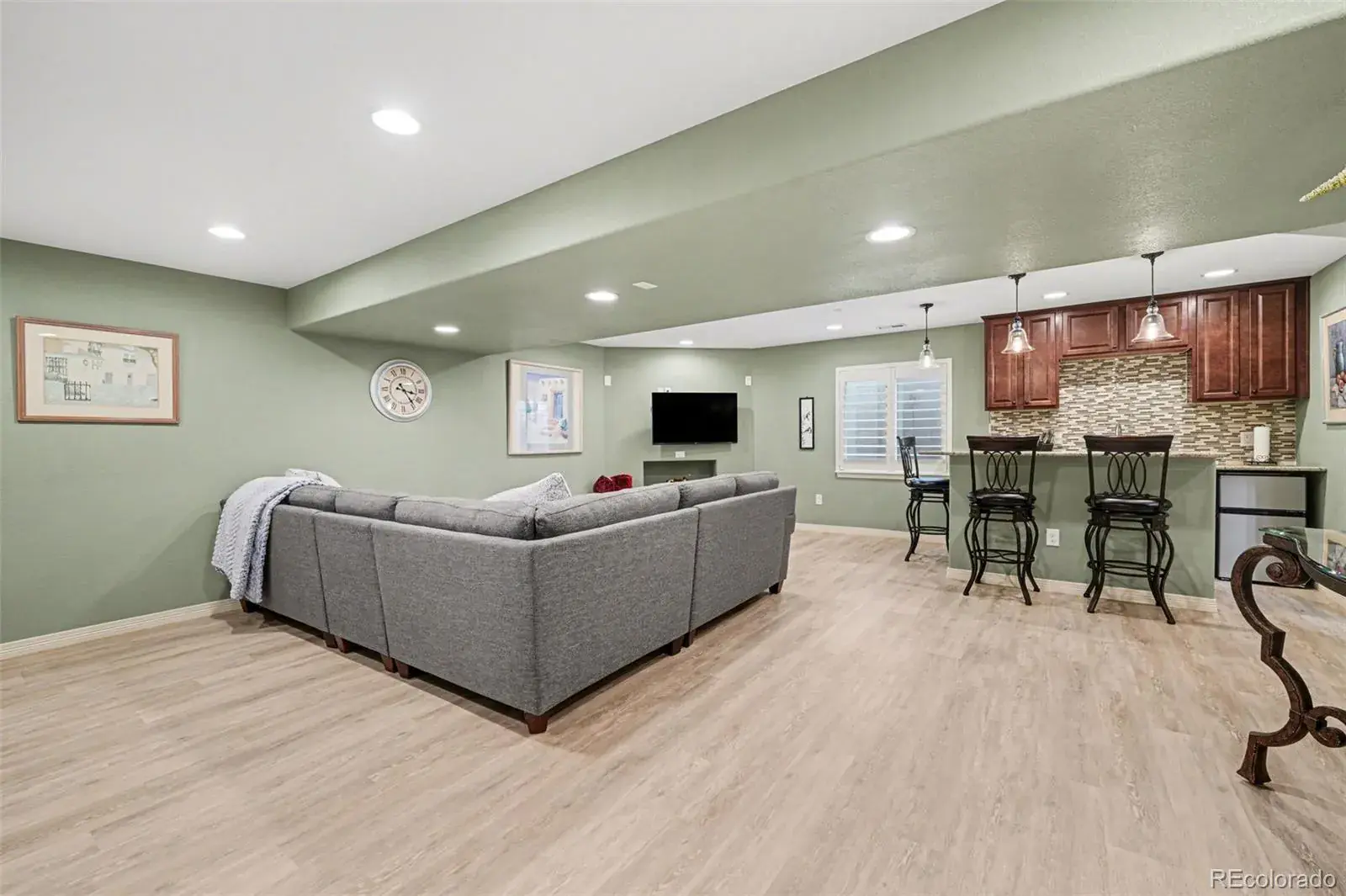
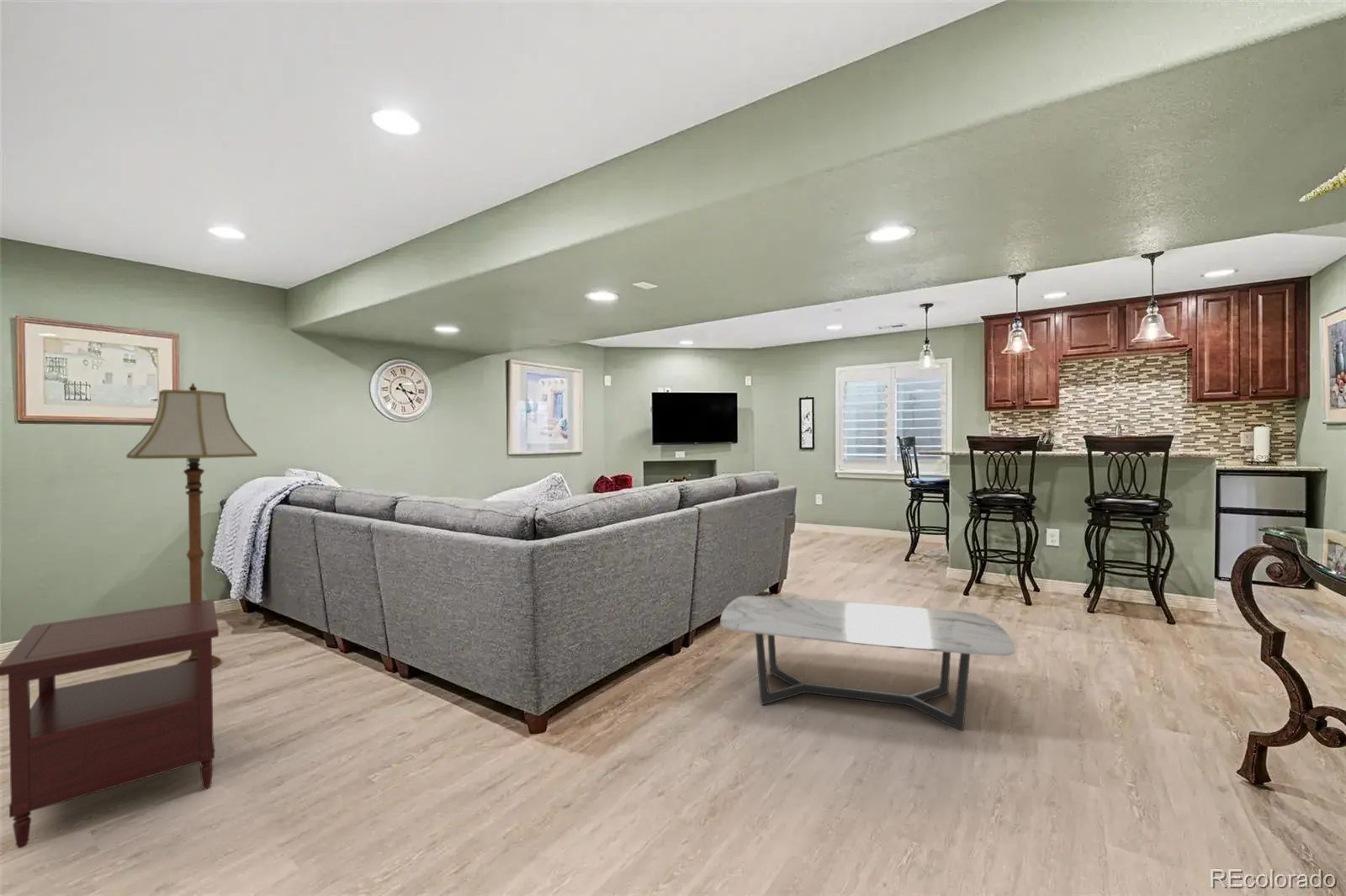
+ floor lamp [125,382,258,669]
+ coffee table [719,595,1016,731]
+ side table [0,598,220,849]
